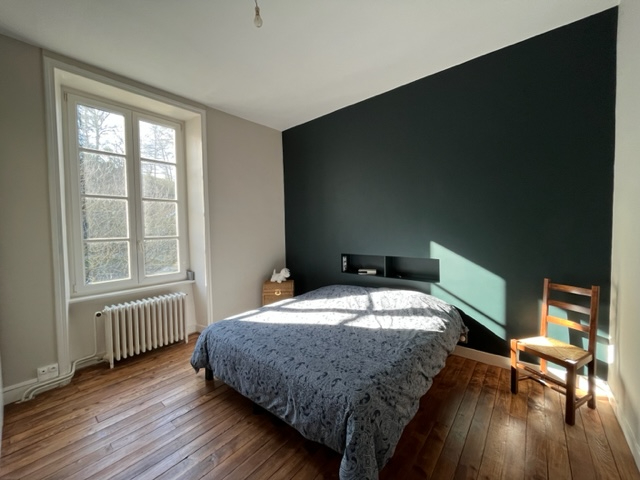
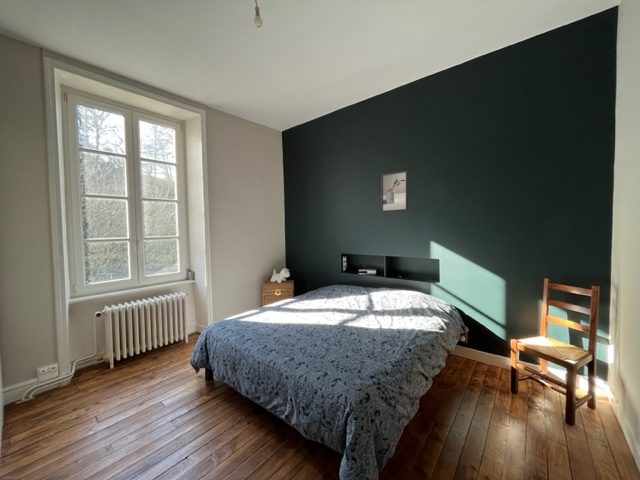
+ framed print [380,170,409,213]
